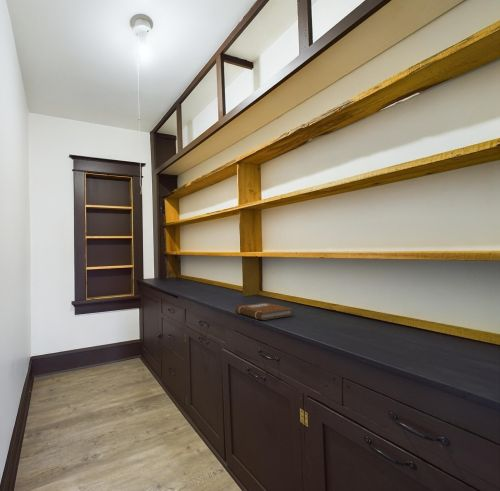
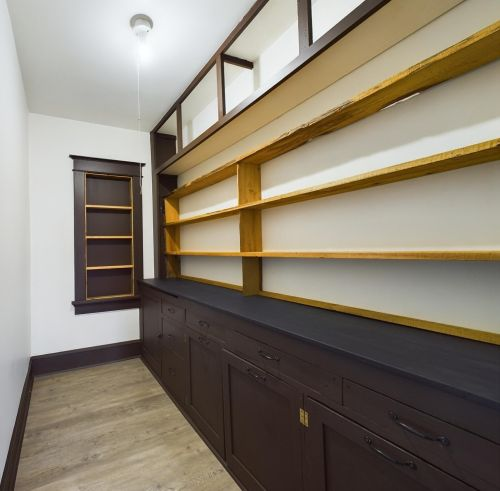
- notebook [234,302,294,321]
